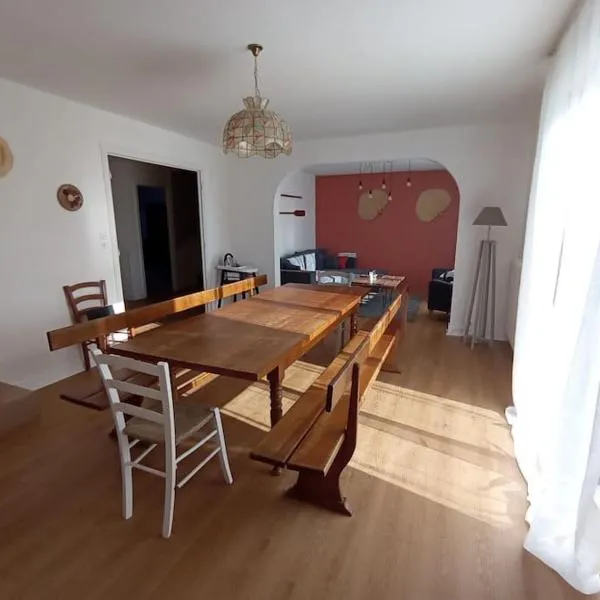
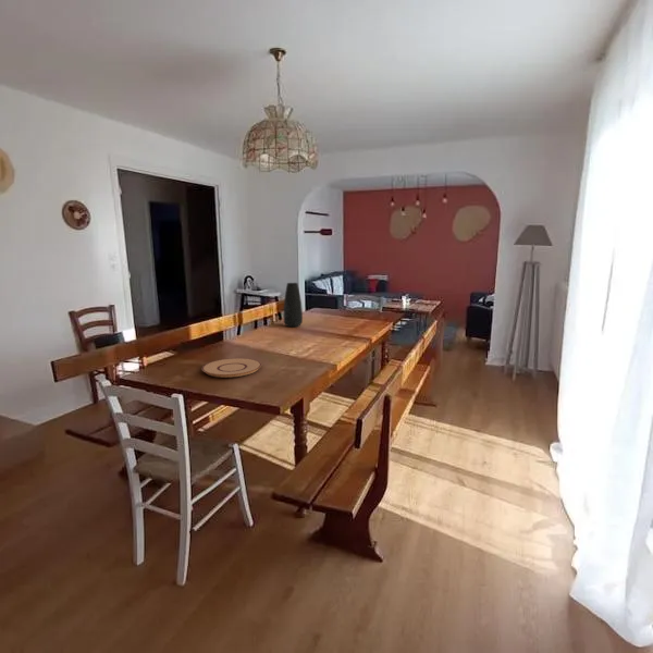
+ plate [201,357,262,379]
+ vase [283,282,304,328]
